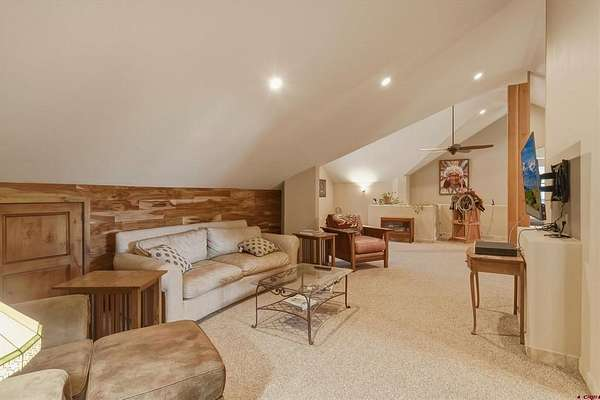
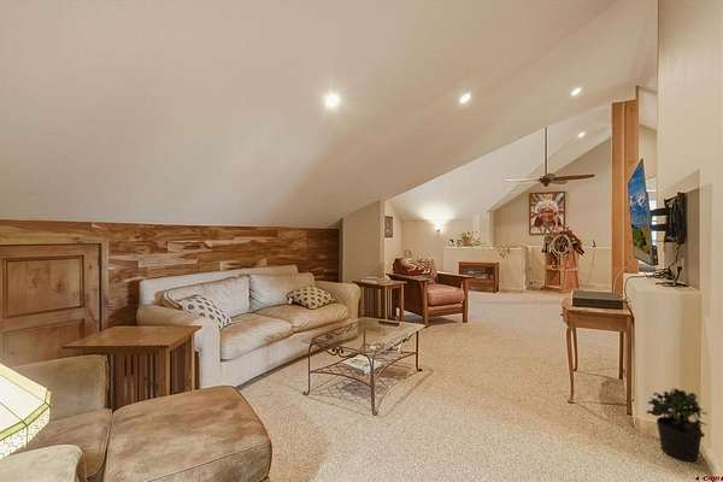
+ potted plant [646,387,707,463]
